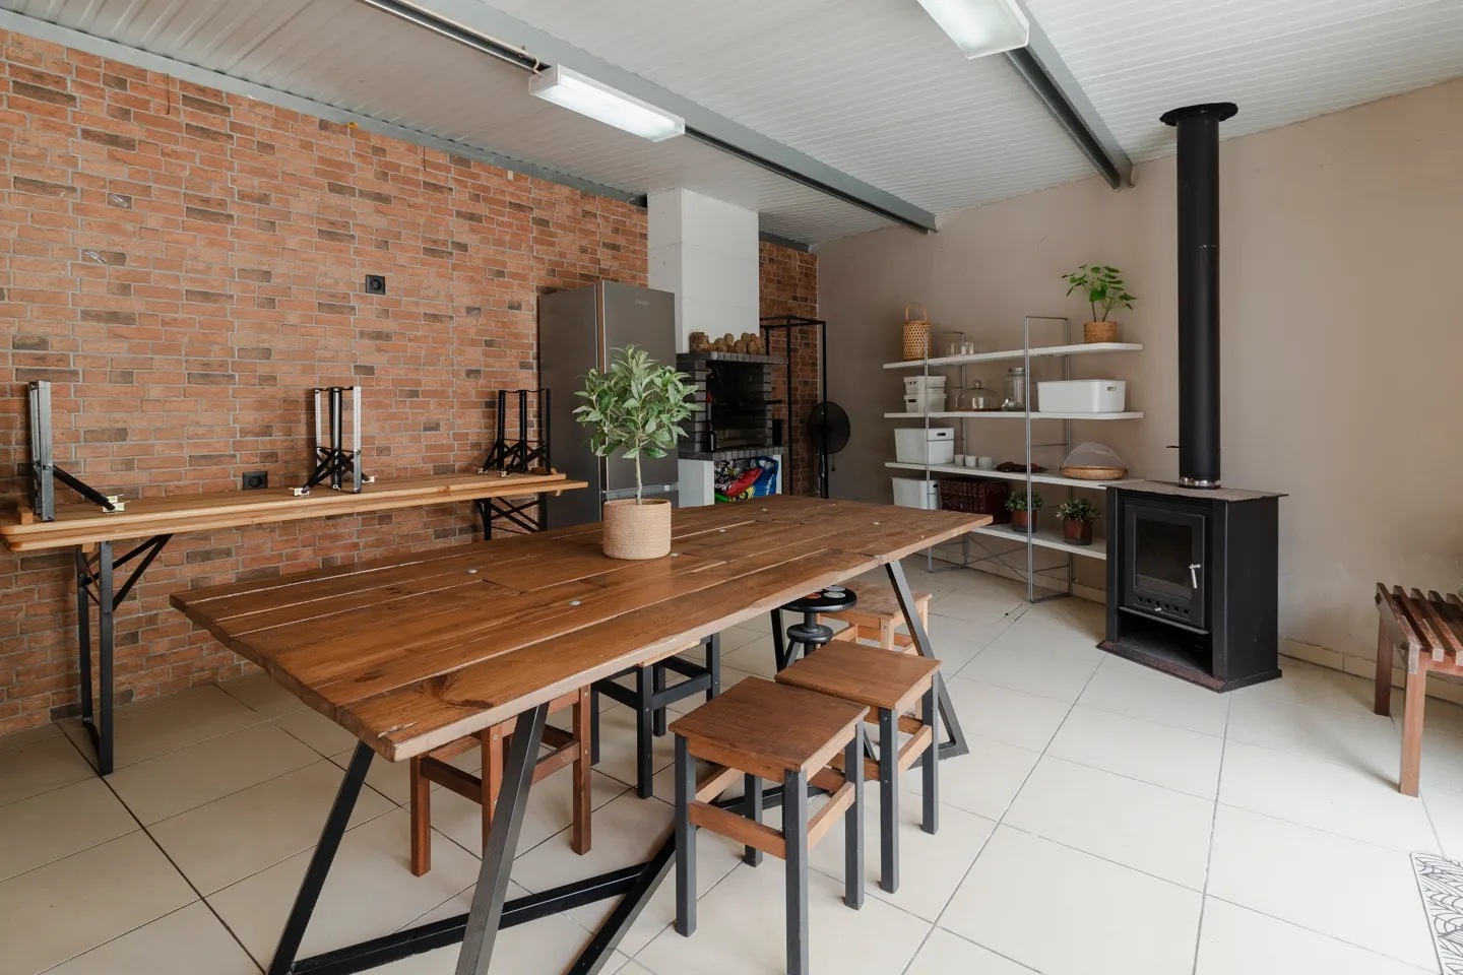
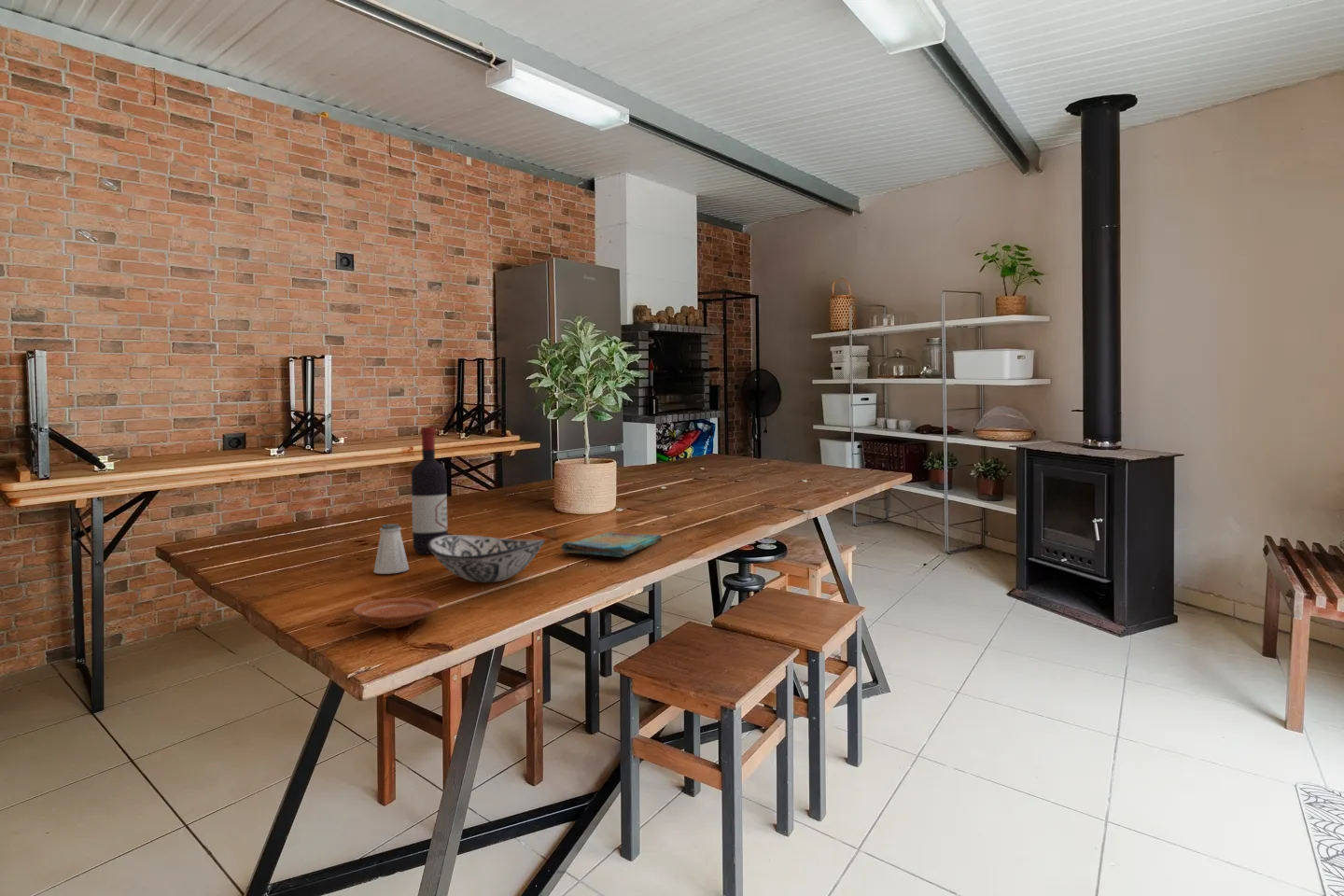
+ dish towel [560,531,663,558]
+ saltshaker [372,523,410,575]
+ decorative bowl [427,534,546,583]
+ plate [352,596,440,629]
+ wine bottle [411,427,448,554]
